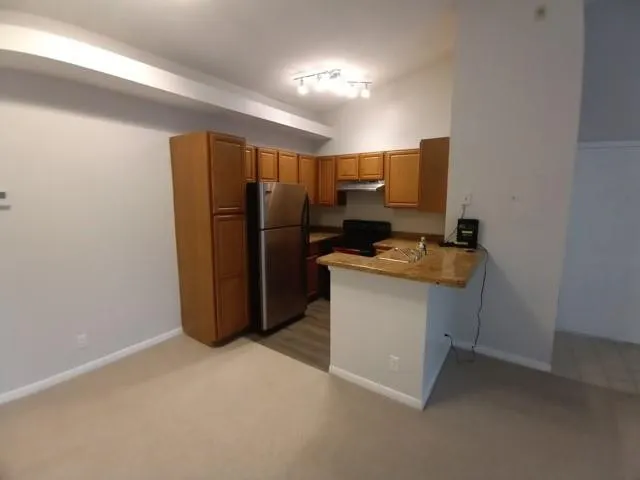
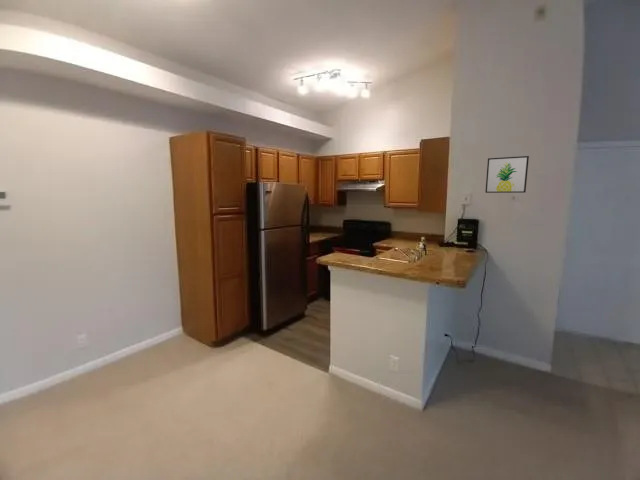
+ wall art [485,155,530,194]
